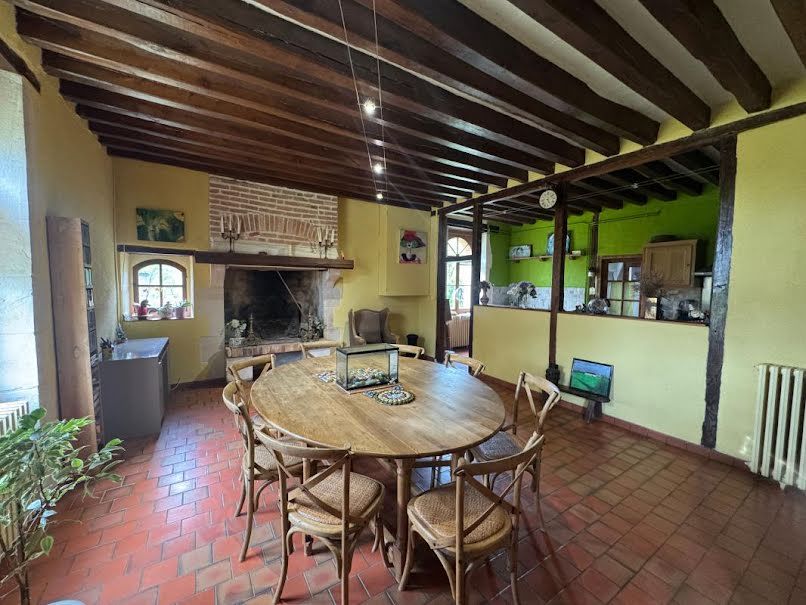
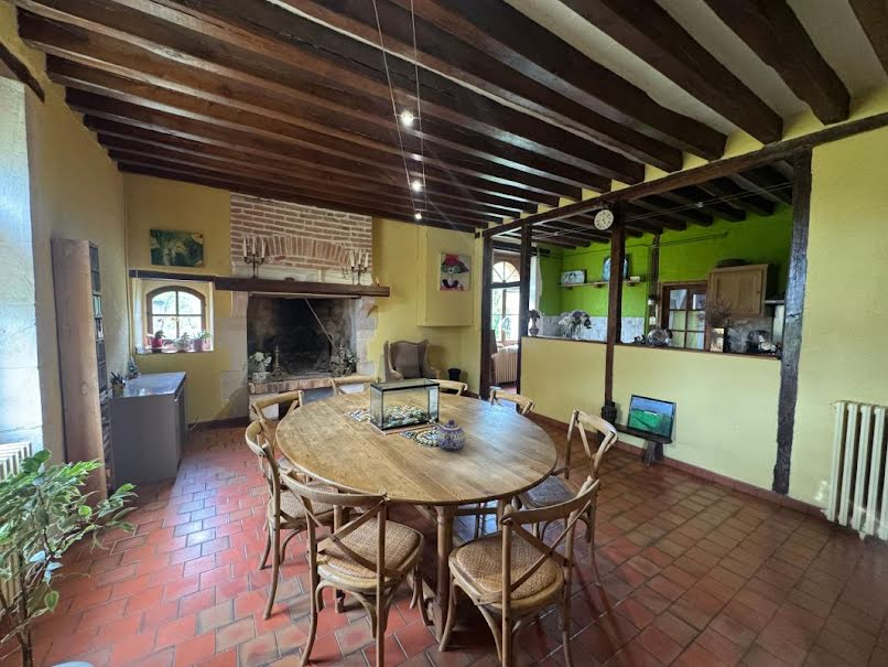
+ teapot [435,418,467,452]
